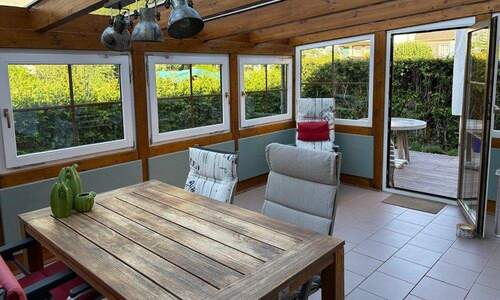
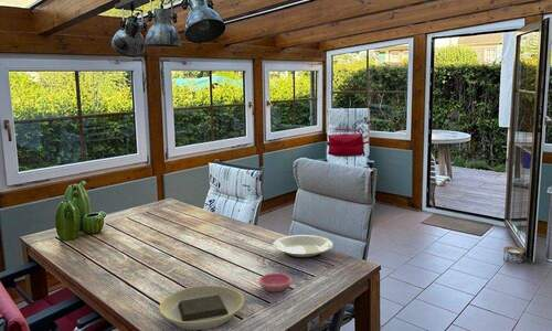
+ plate [273,234,333,260]
+ saucer [258,273,293,292]
+ plate [158,285,245,331]
